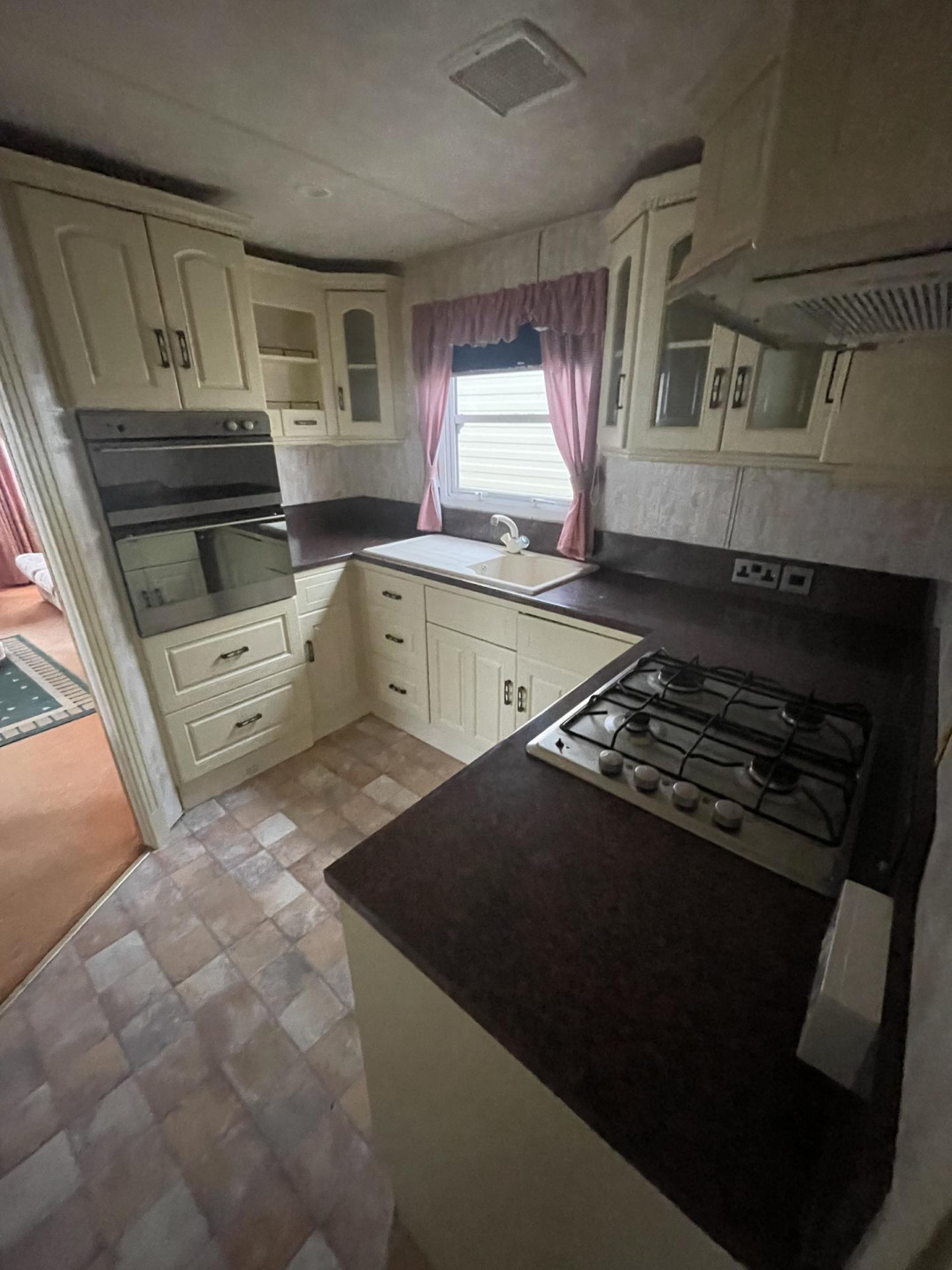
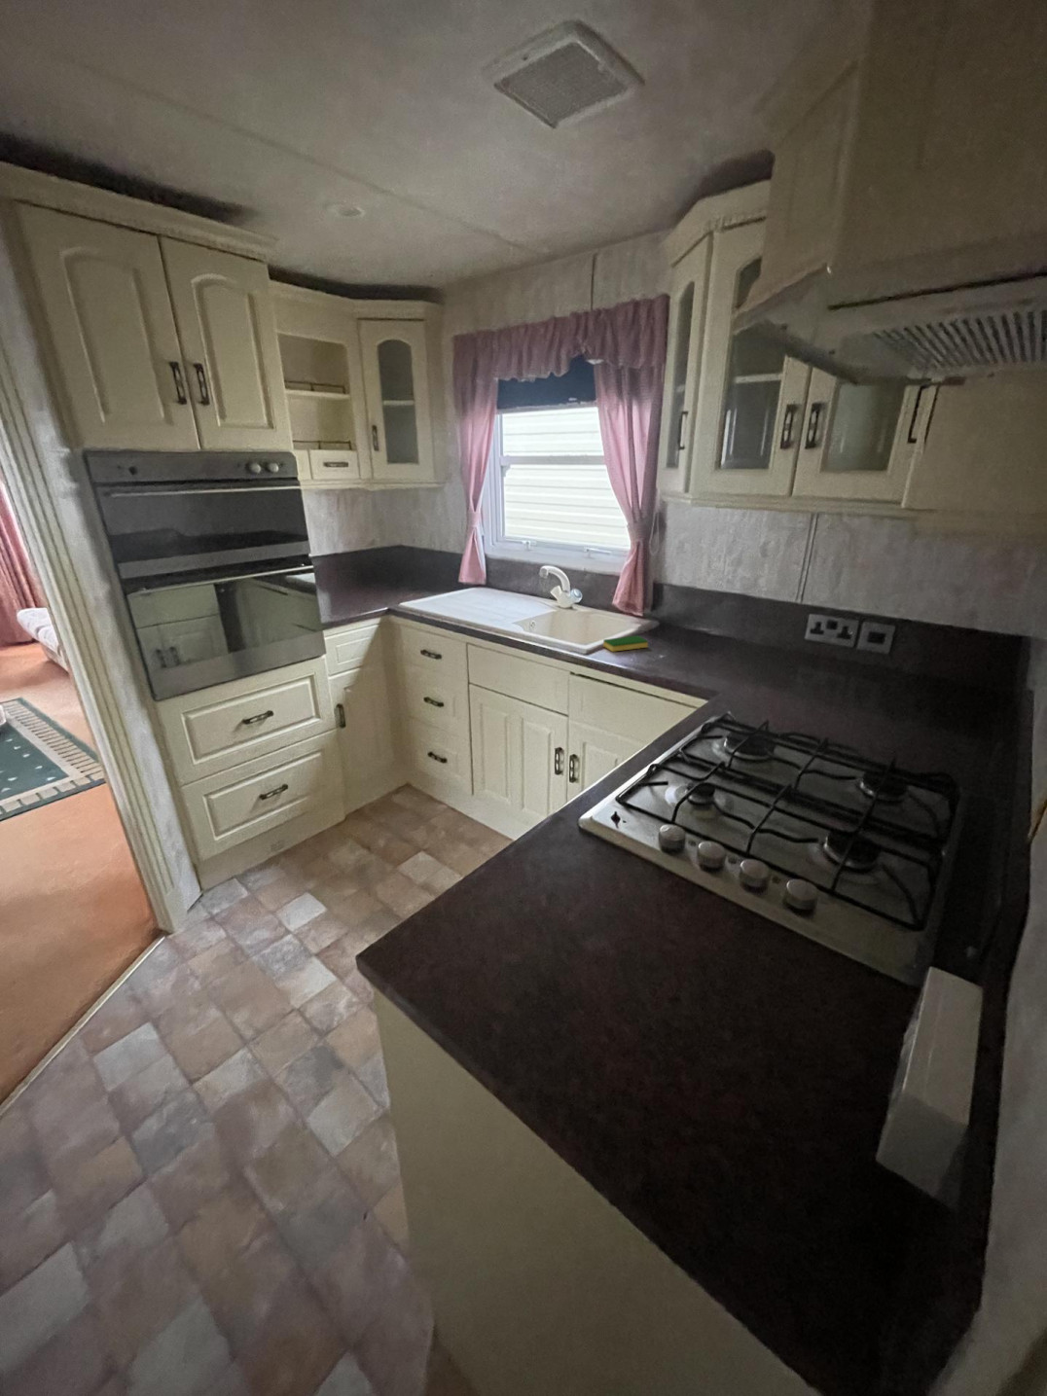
+ dish sponge [603,634,649,653]
